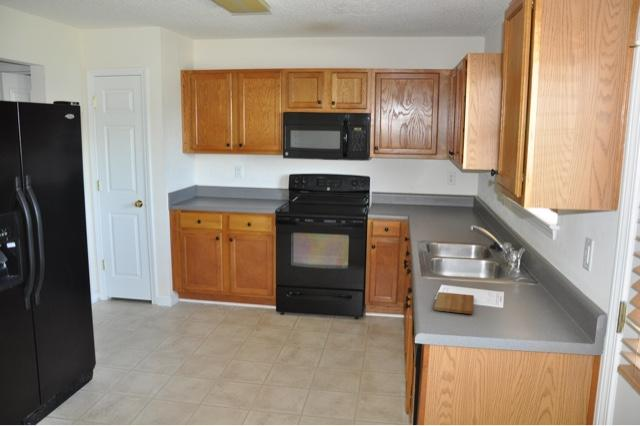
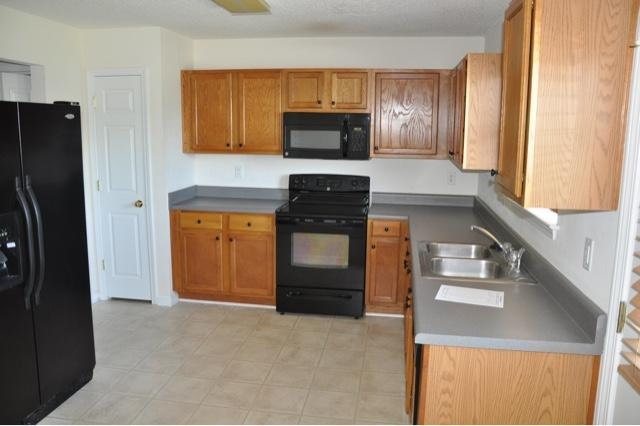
- cutting board [433,291,475,315]
